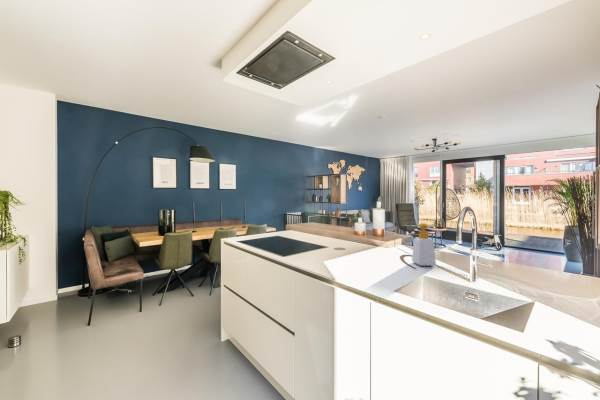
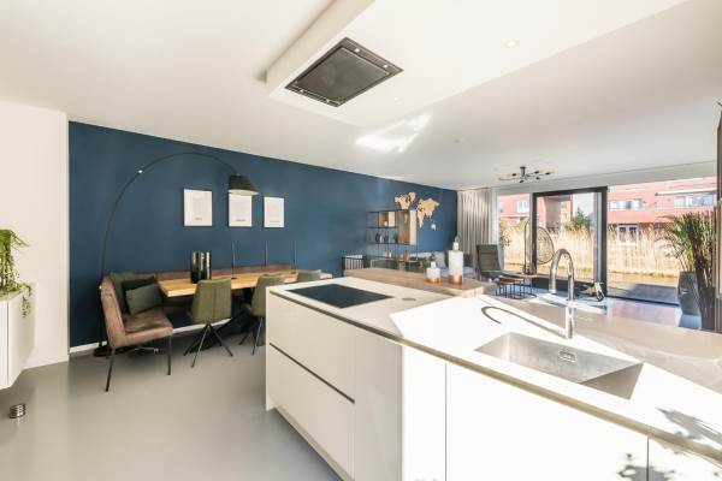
- soap bottle [411,222,441,267]
